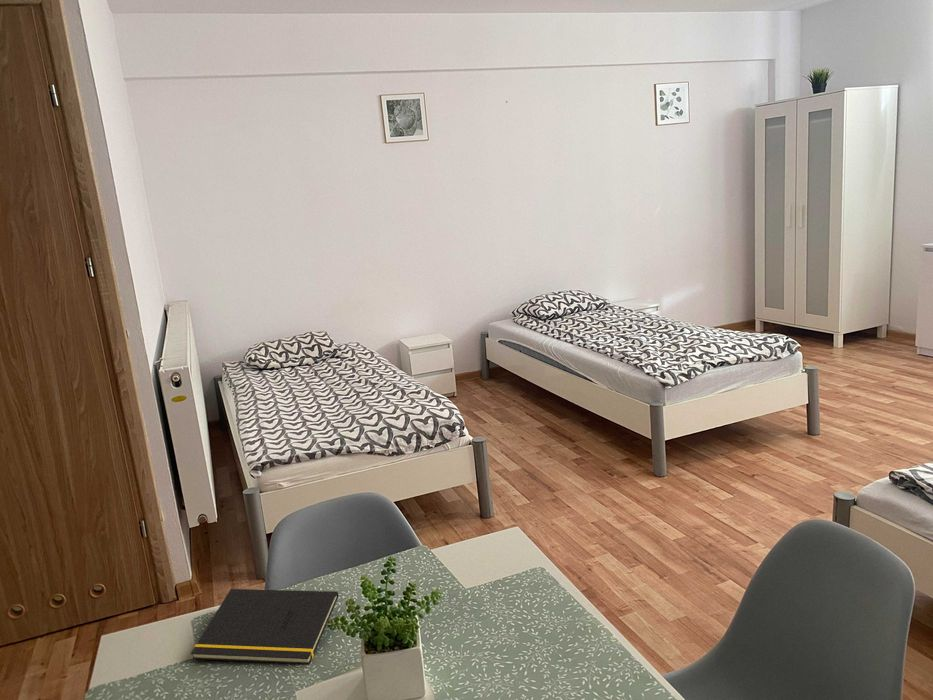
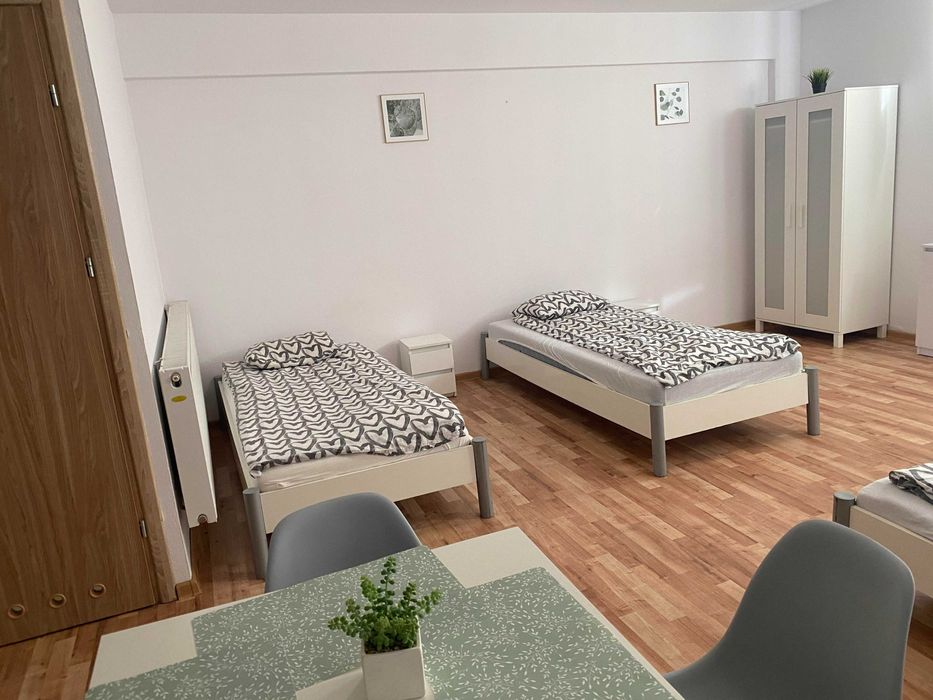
- notepad [190,588,339,665]
